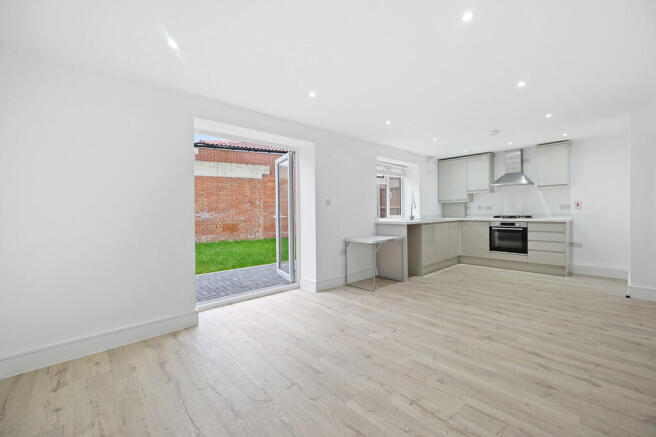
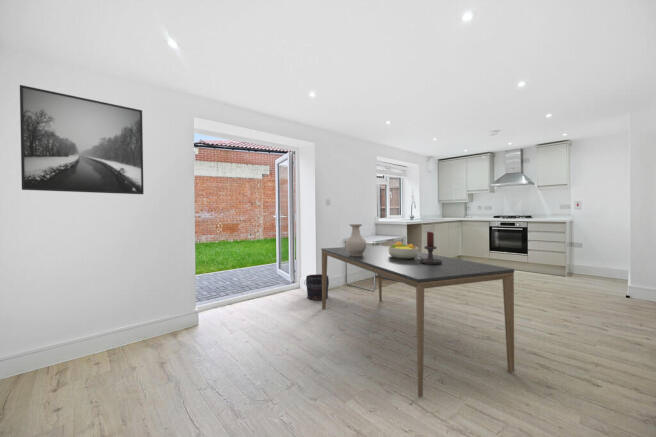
+ candle holder [415,231,442,264]
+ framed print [19,84,145,195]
+ vase [345,223,367,256]
+ fruit bowl [387,241,420,259]
+ dining table [320,244,515,399]
+ bucket [303,273,330,301]
